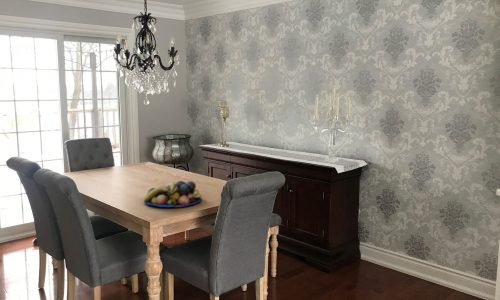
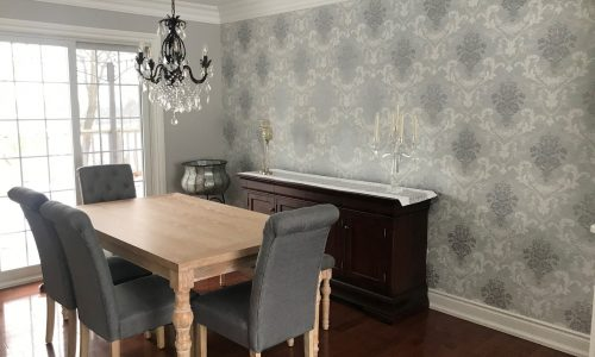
- fruit bowl [143,180,203,208]
